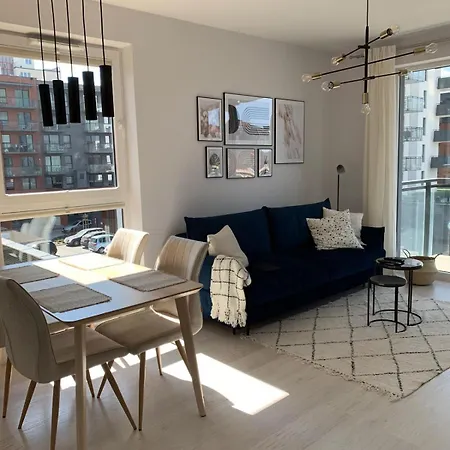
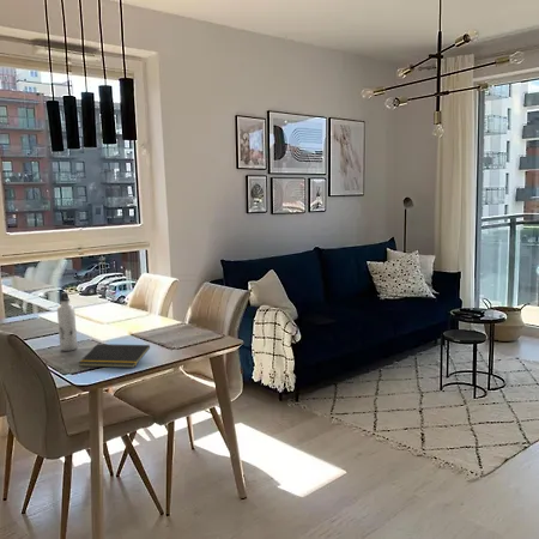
+ notepad [78,343,151,369]
+ water bottle [56,291,78,352]
